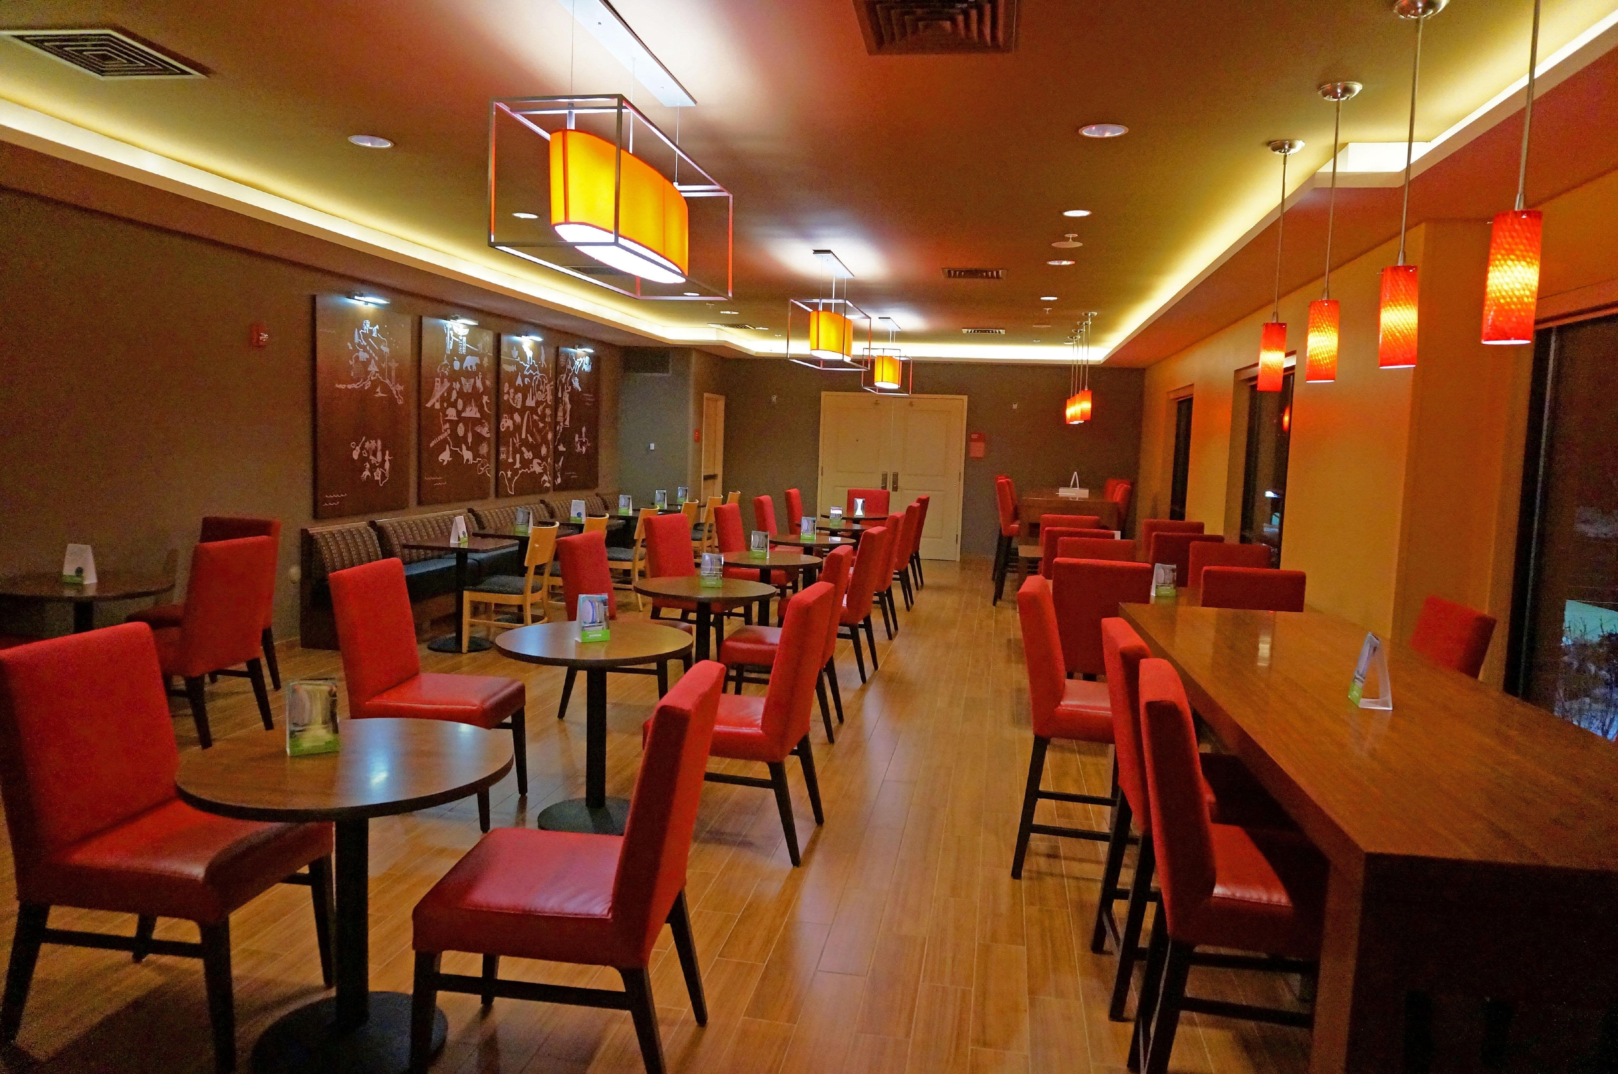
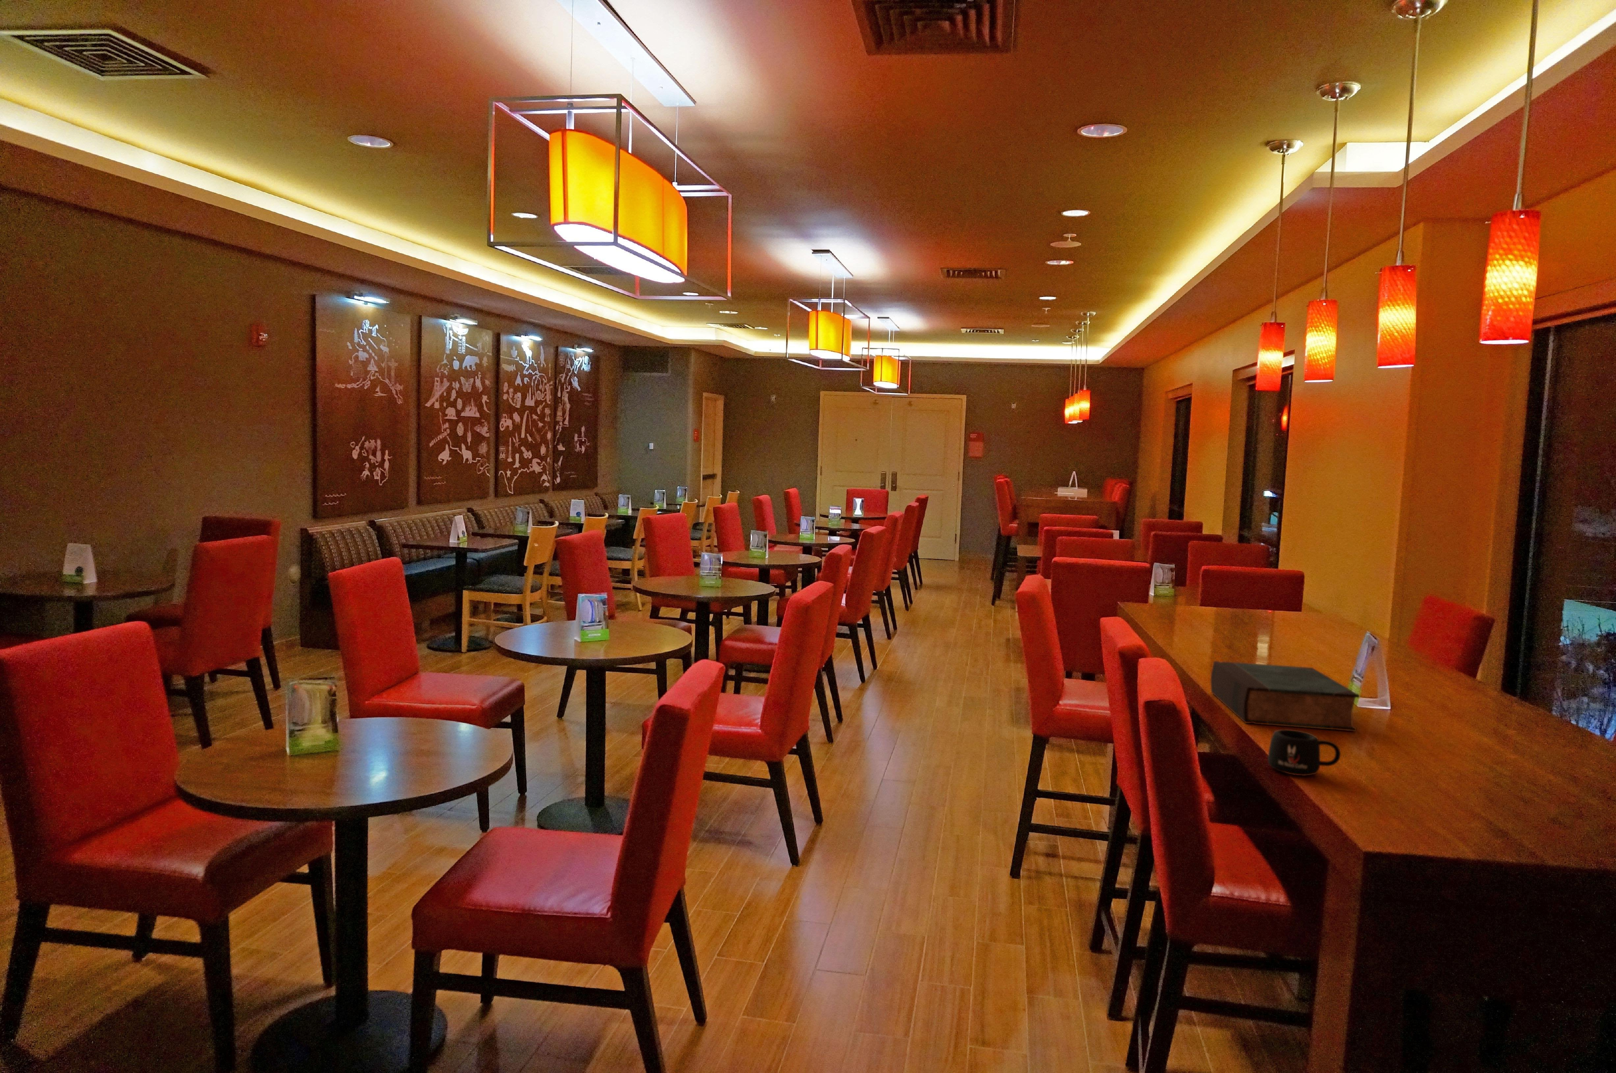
+ book [1210,661,1360,732]
+ mug [1267,729,1340,776]
